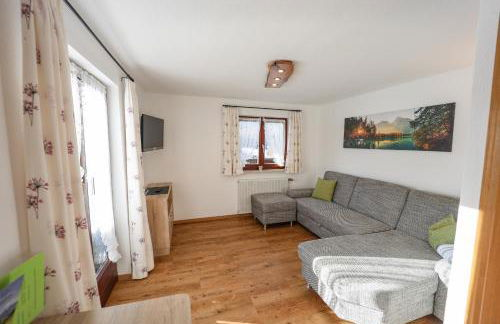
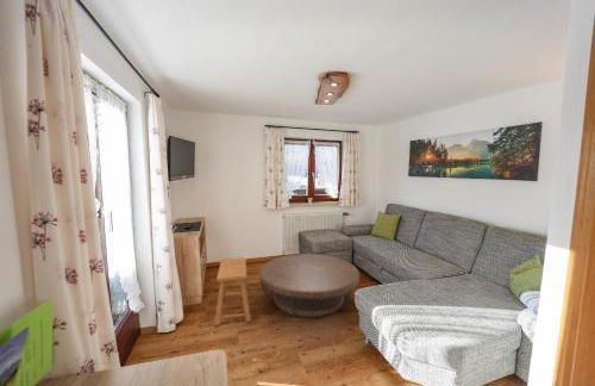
+ stool [213,256,252,328]
+ coffee table [258,253,361,319]
